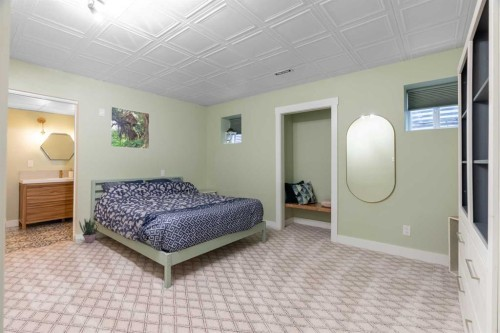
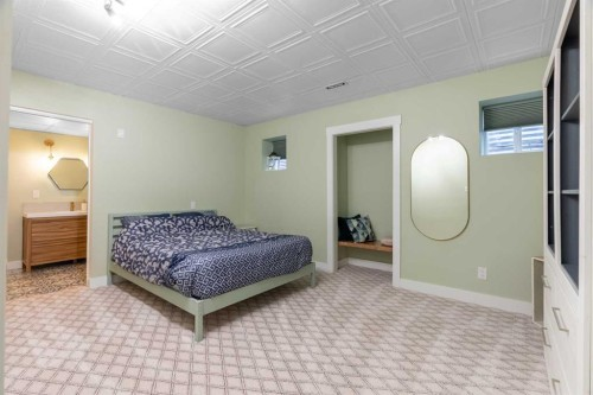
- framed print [109,106,150,150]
- potted plant [78,217,98,244]
